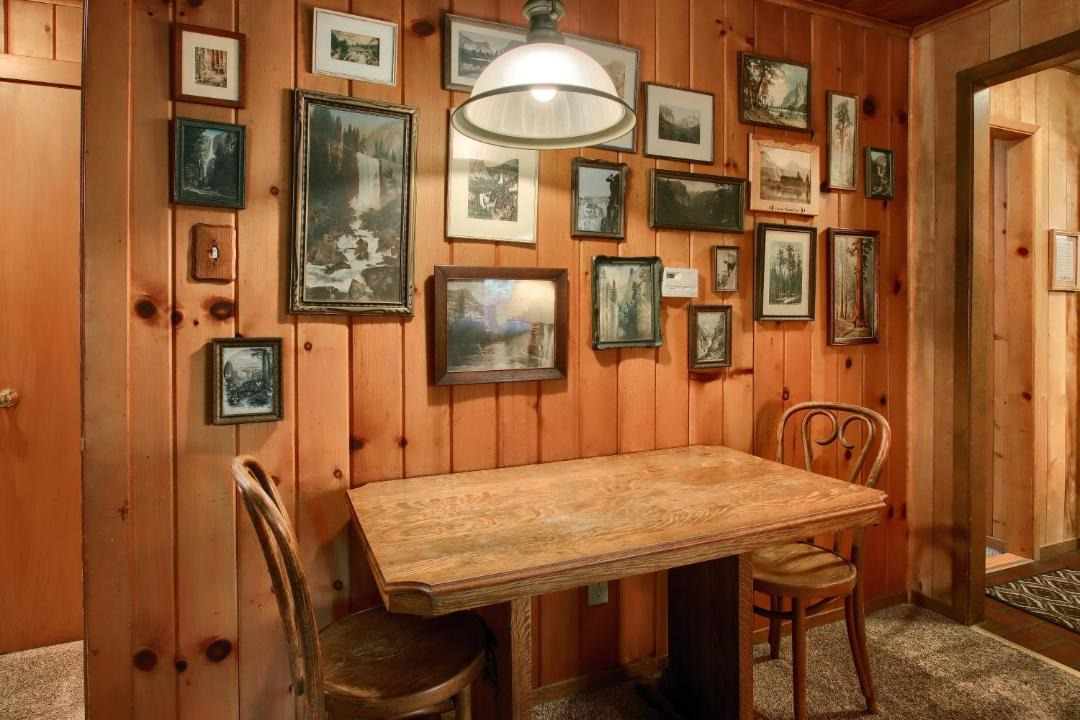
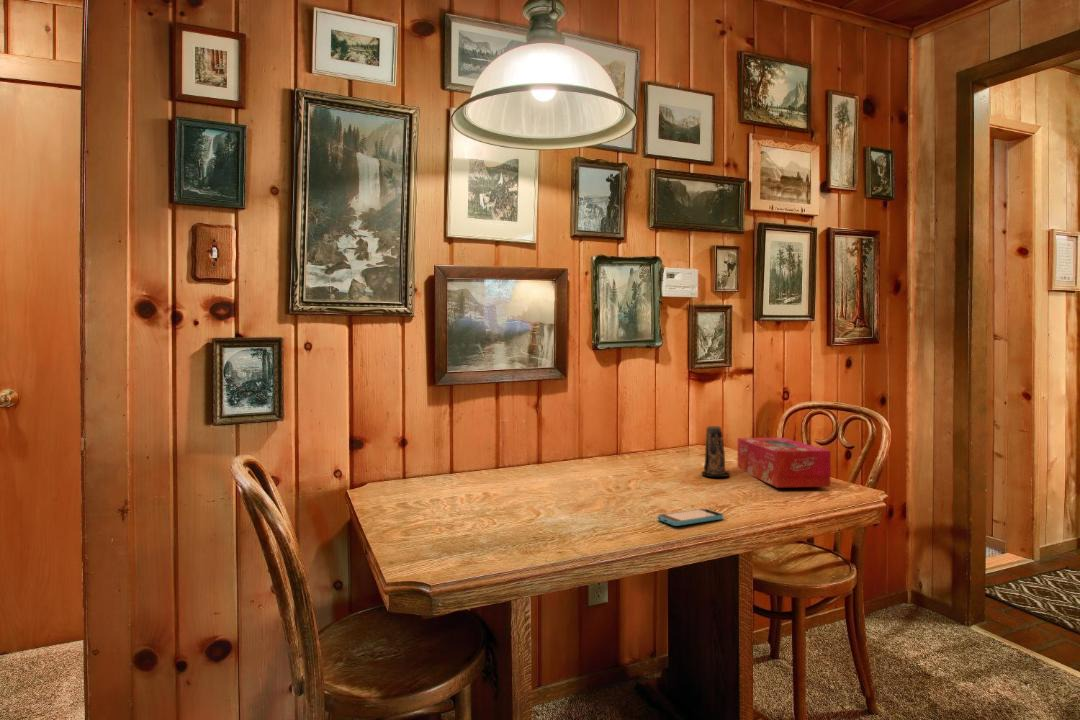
+ candle [701,425,730,478]
+ smartphone [657,508,724,527]
+ tissue box [737,437,831,488]
